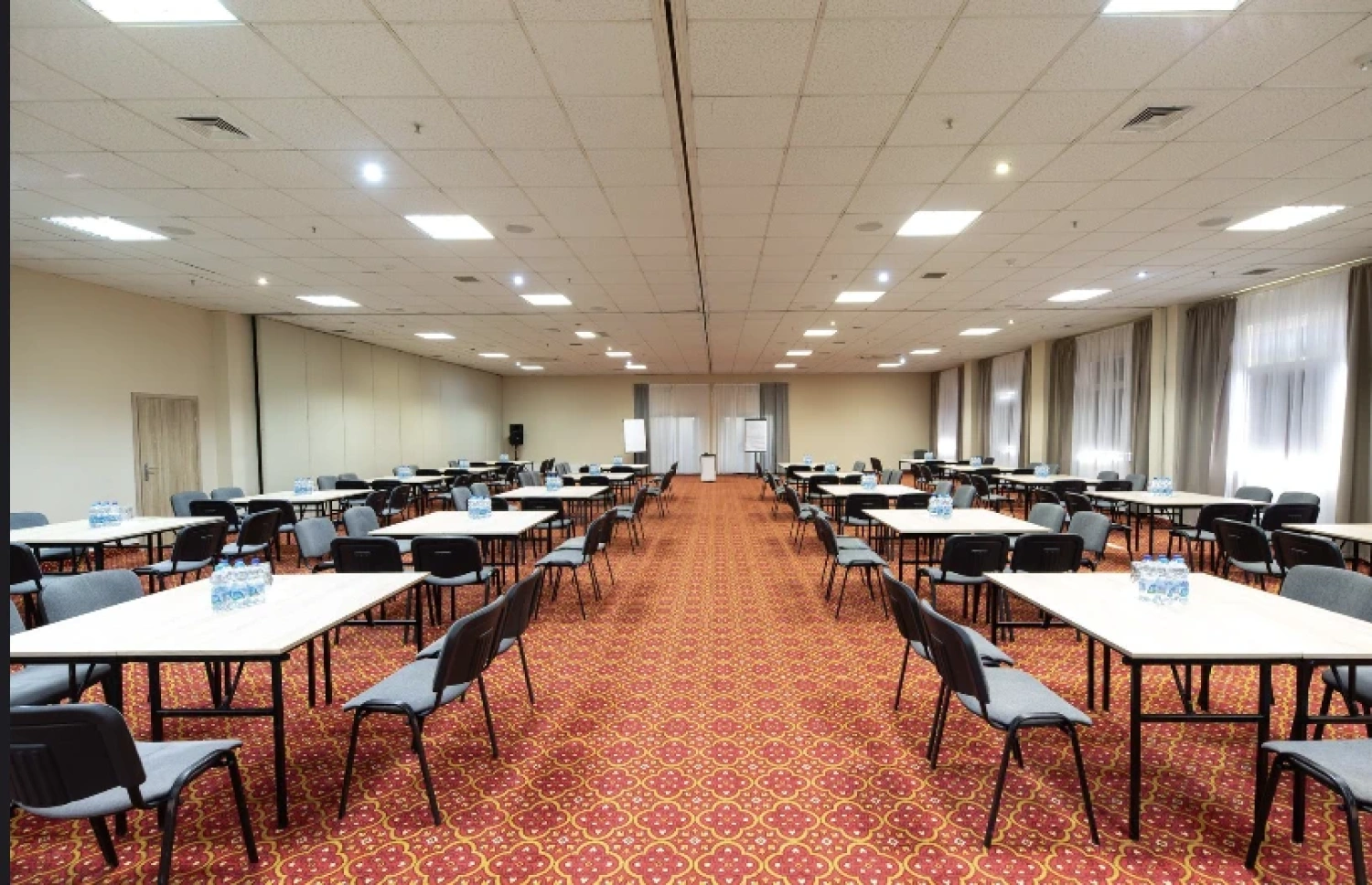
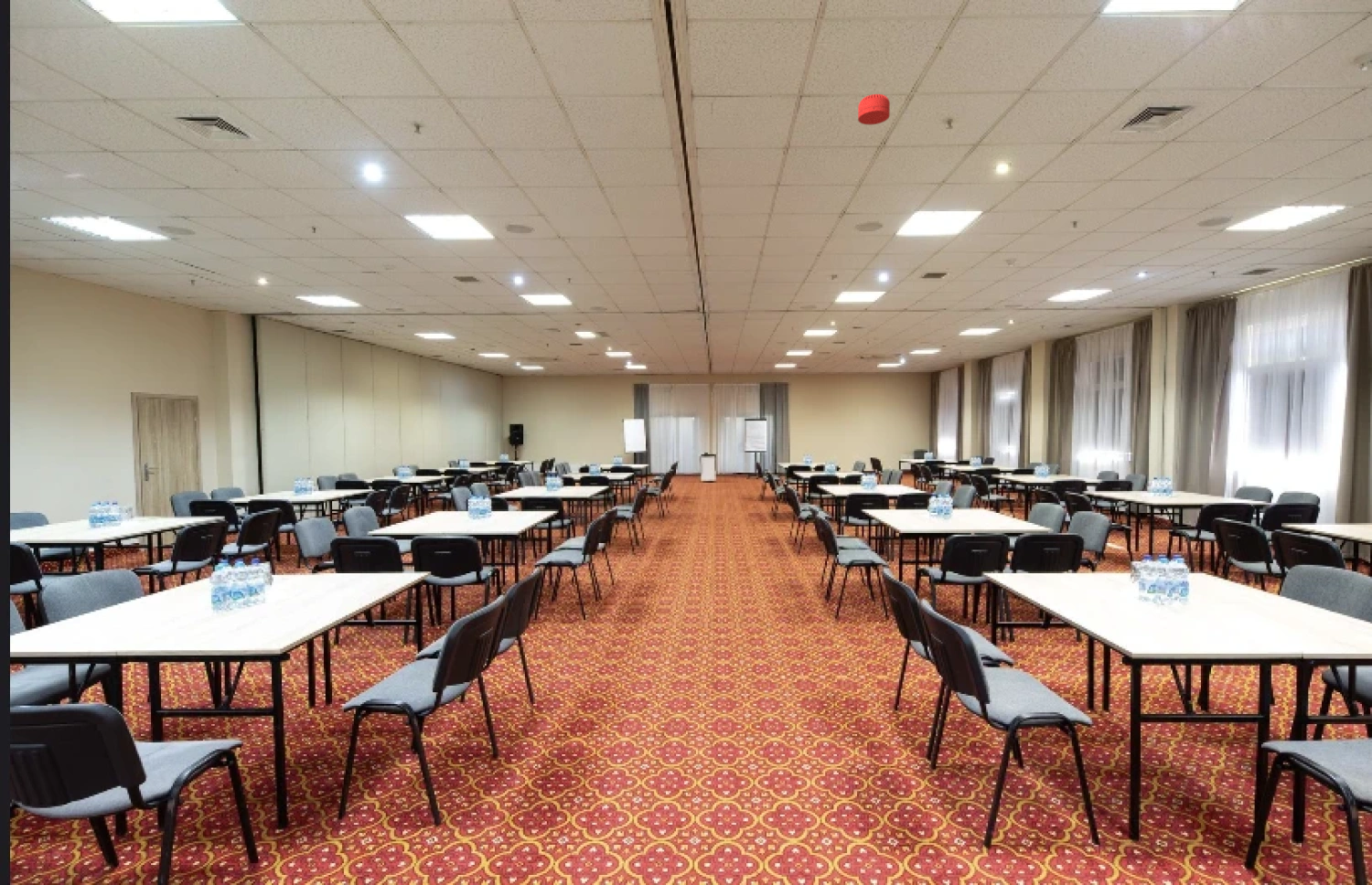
+ smoke detector [857,93,891,125]
